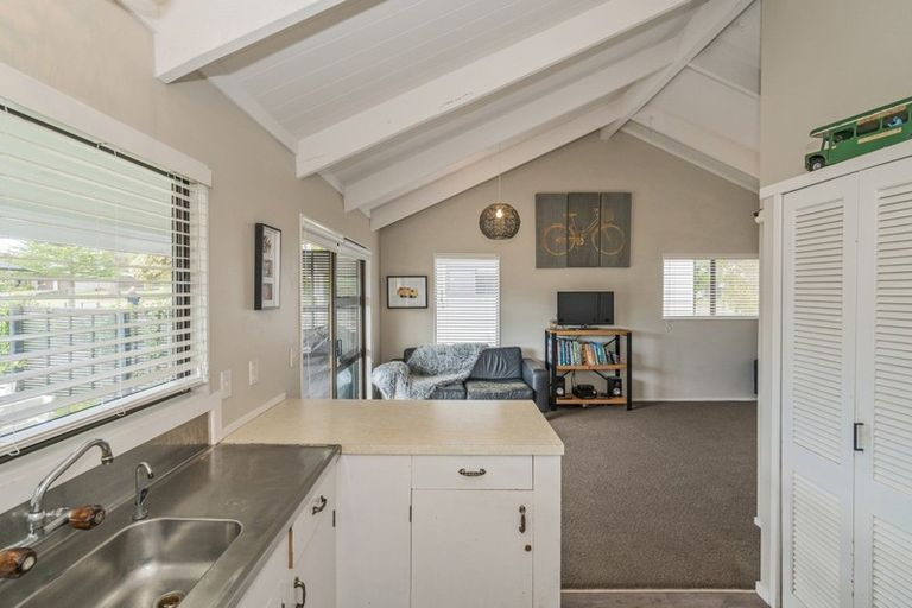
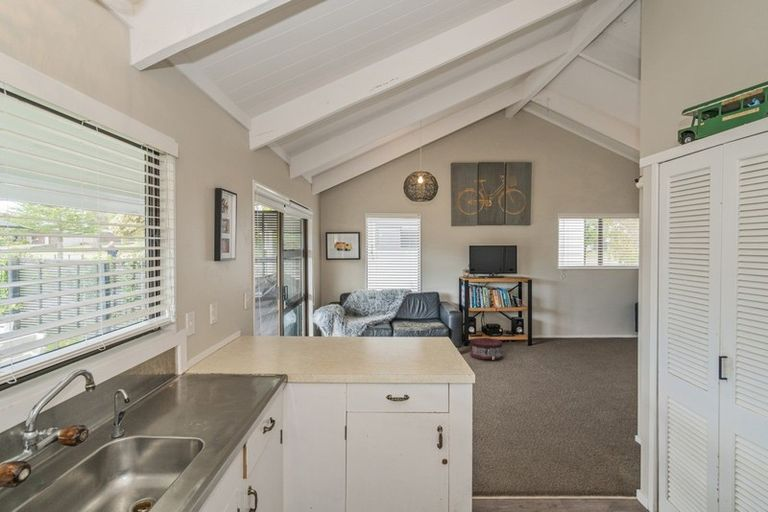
+ pouf [469,337,504,361]
